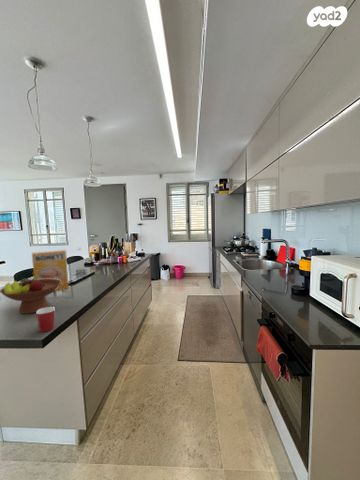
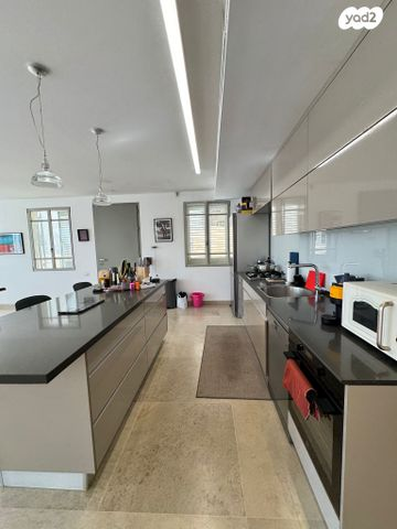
- cereal box [31,249,70,292]
- mug [35,306,56,333]
- fruit bowl [0,277,61,315]
